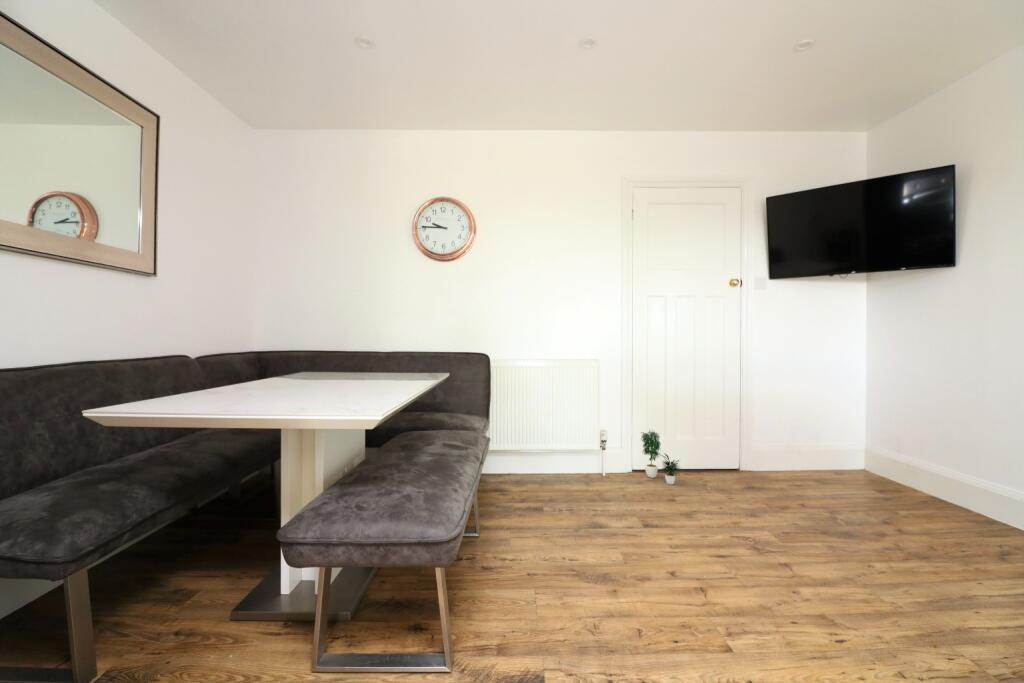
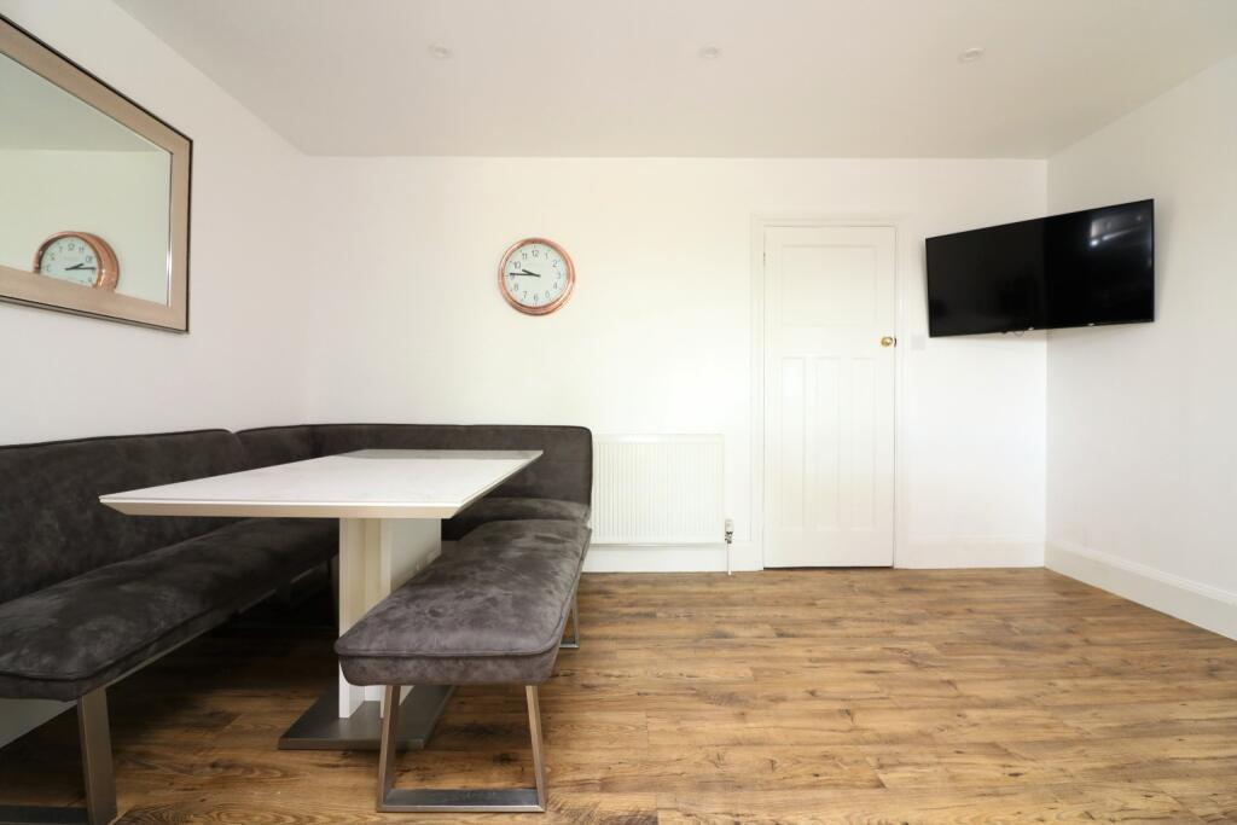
- potted plant [640,429,682,485]
